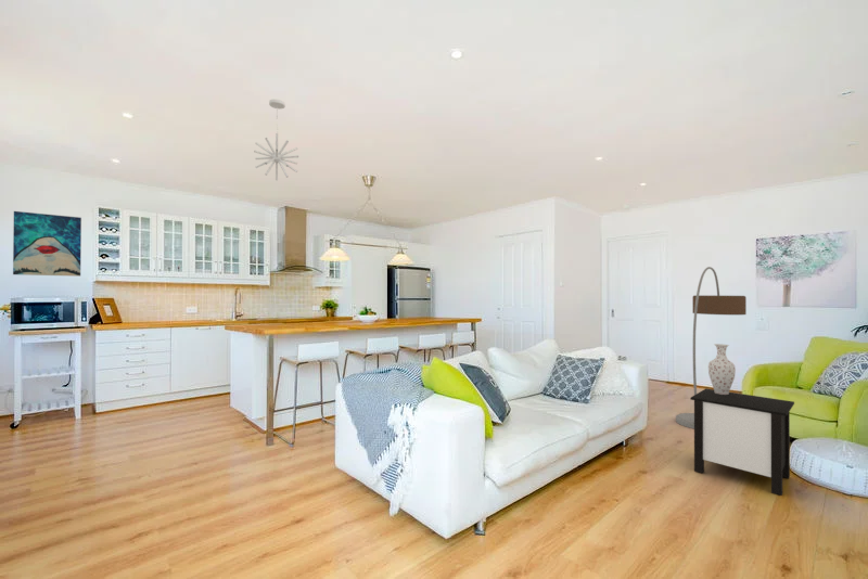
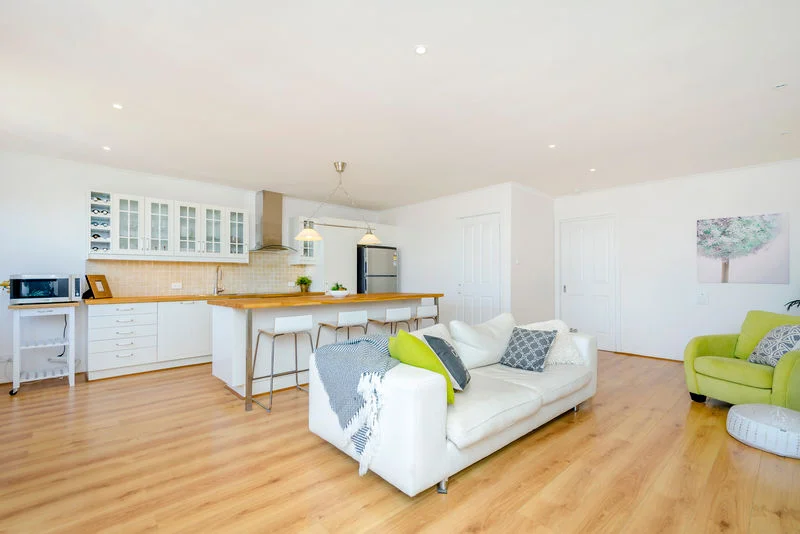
- wall art [12,210,82,278]
- floor lamp [675,266,748,429]
- pendant light [253,99,299,181]
- nightstand [689,387,795,497]
- vase [707,343,737,395]
